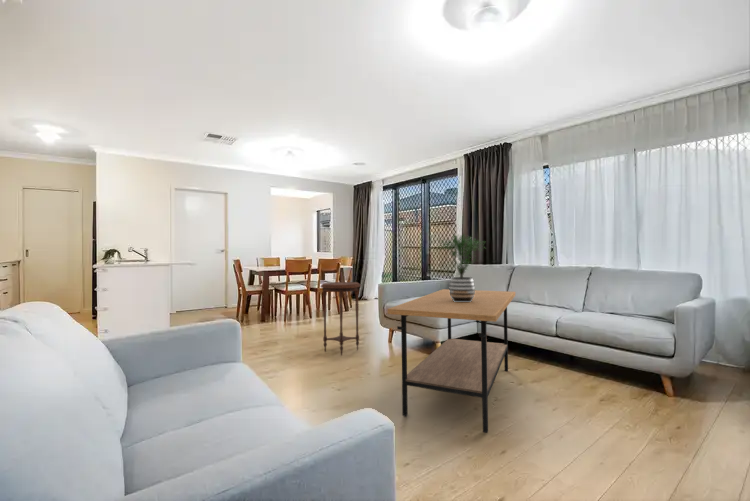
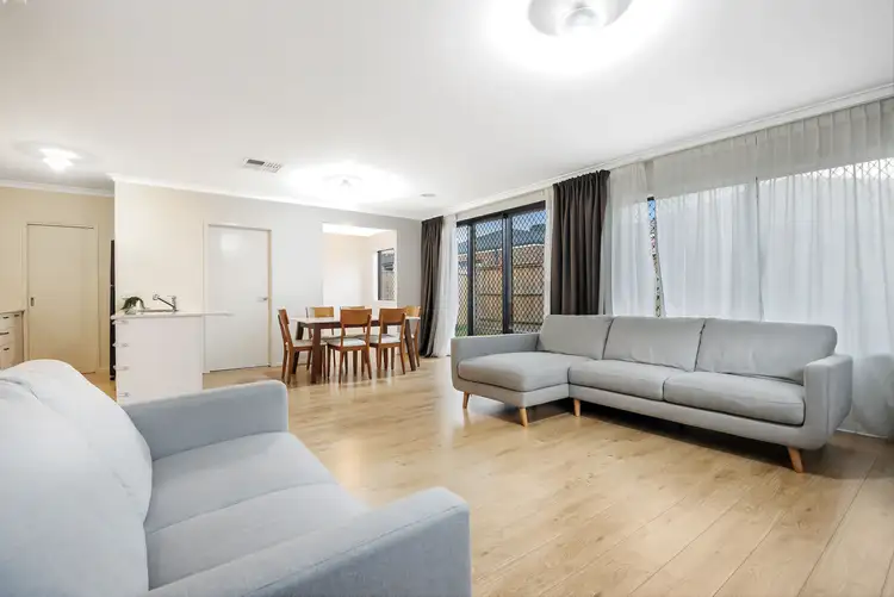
- coffee table [387,288,516,434]
- side table [319,281,362,356]
- potted plant [436,233,487,302]
